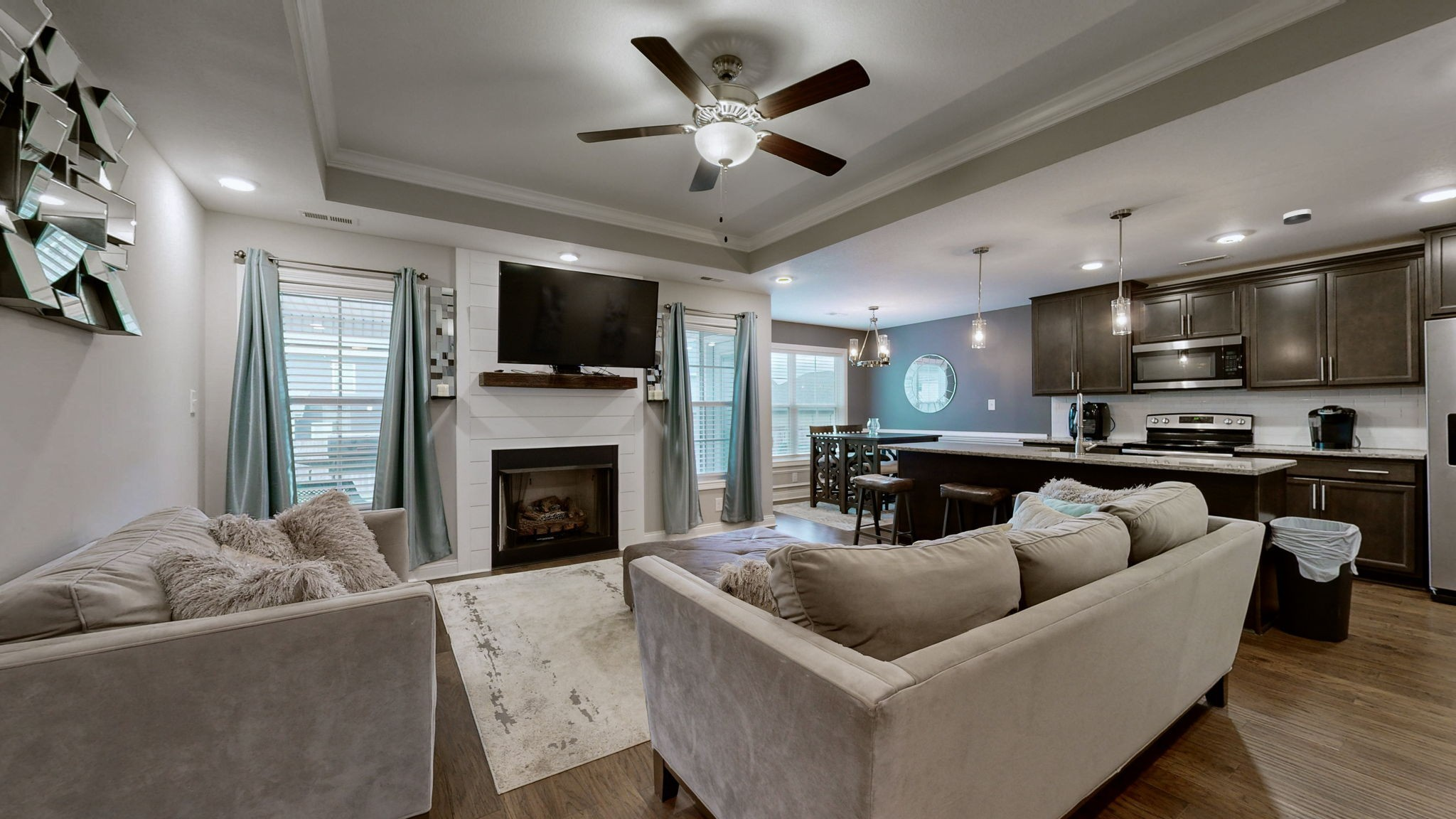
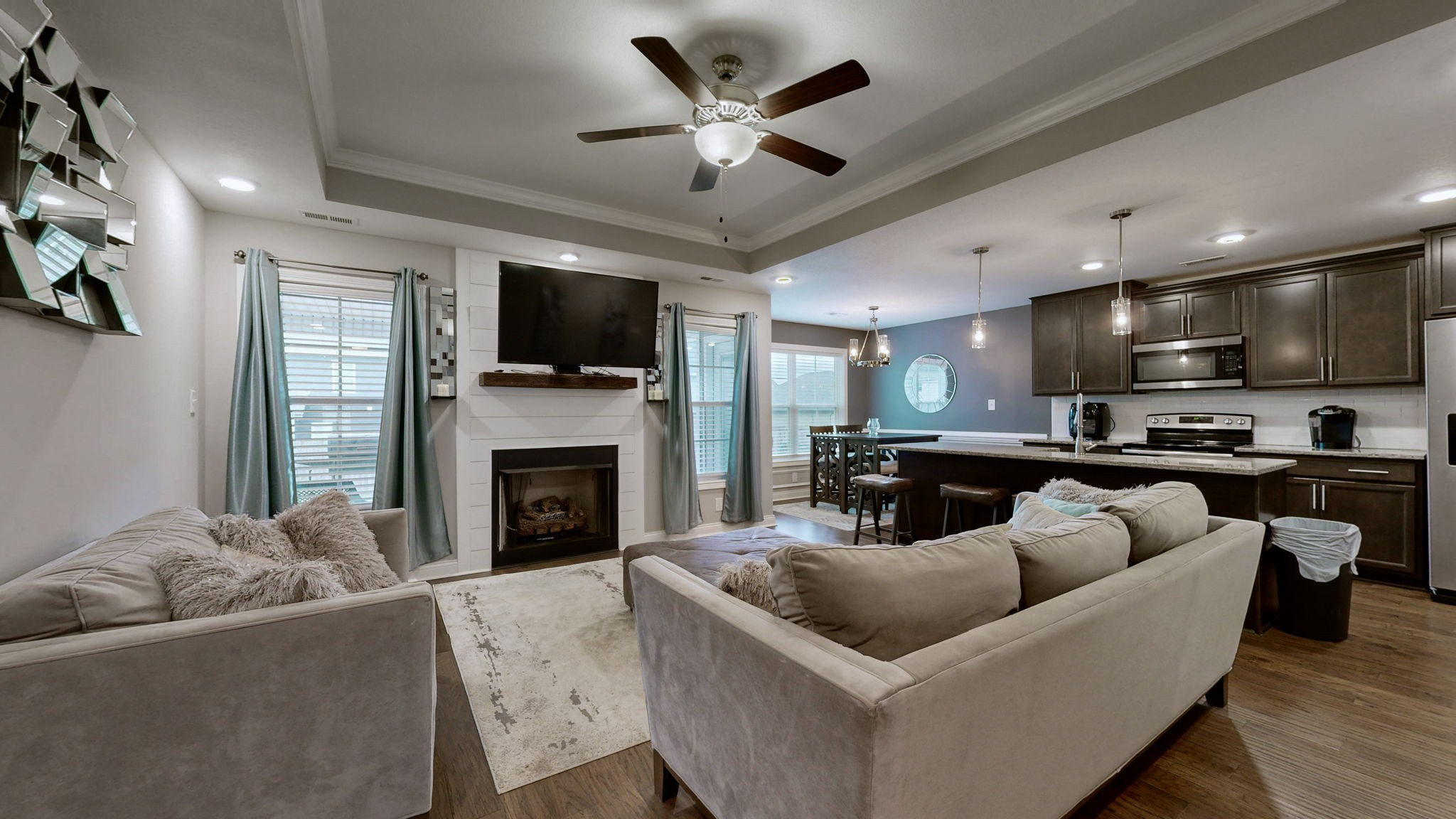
- smoke detector [1283,208,1312,225]
